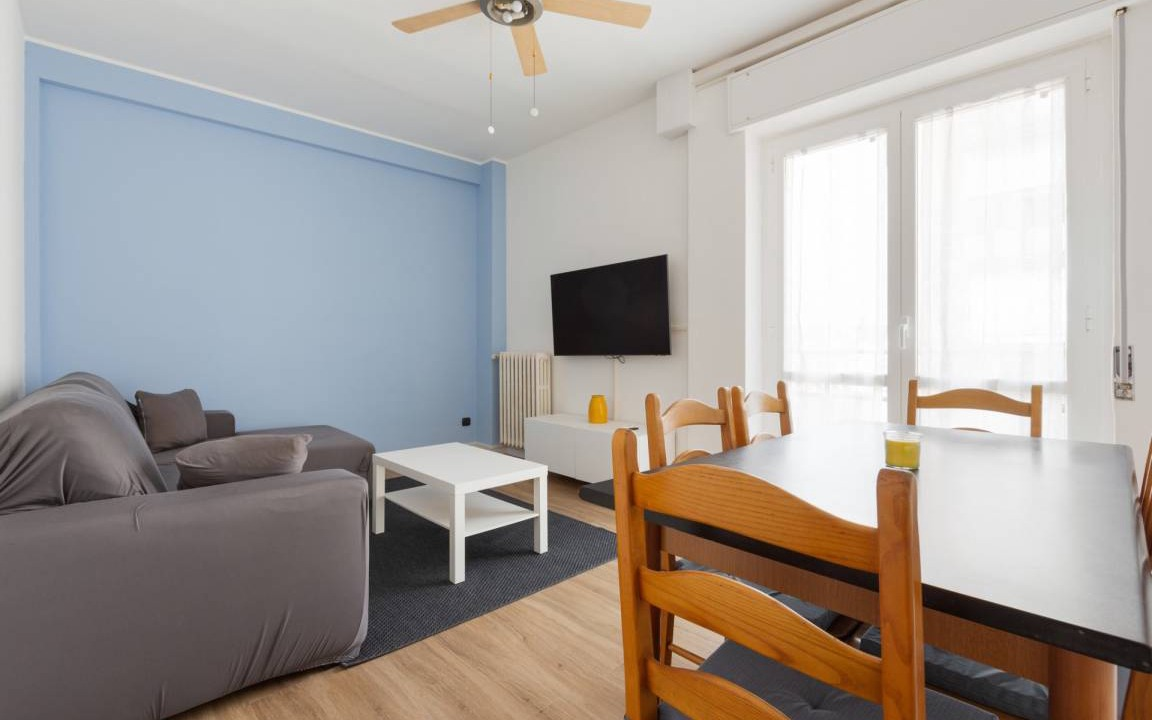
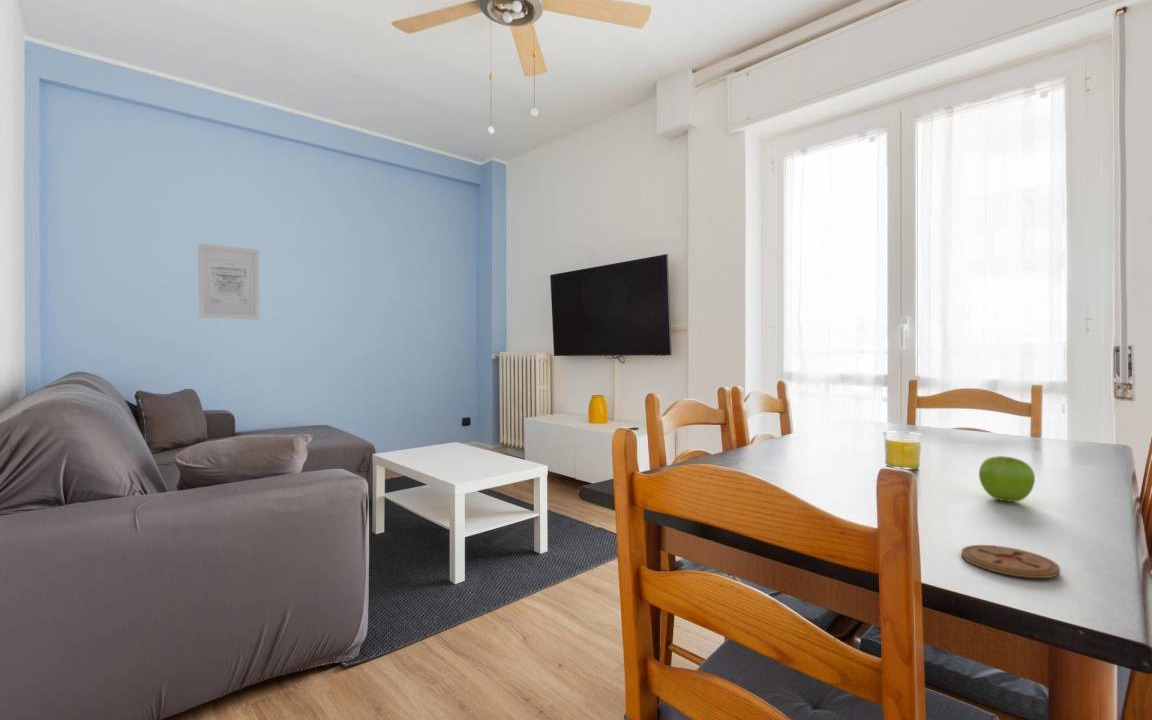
+ wall art [197,242,260,321]
+ coaster [960,544,1061,579]
+ fruit [978,455,1036,503]
